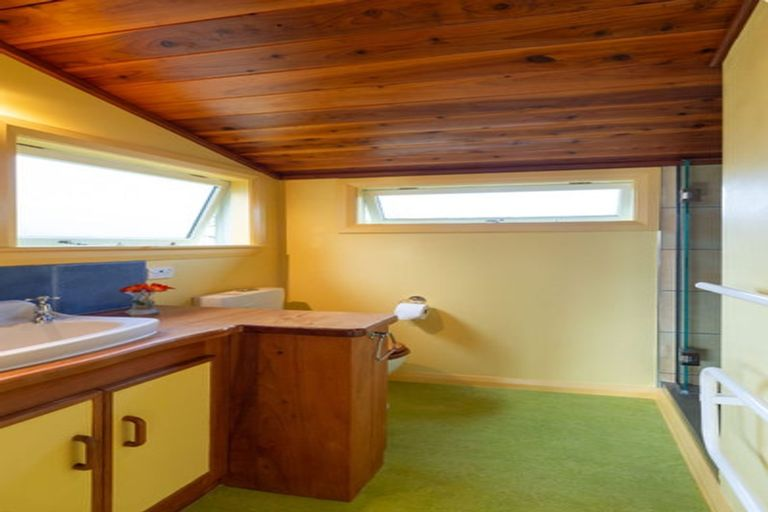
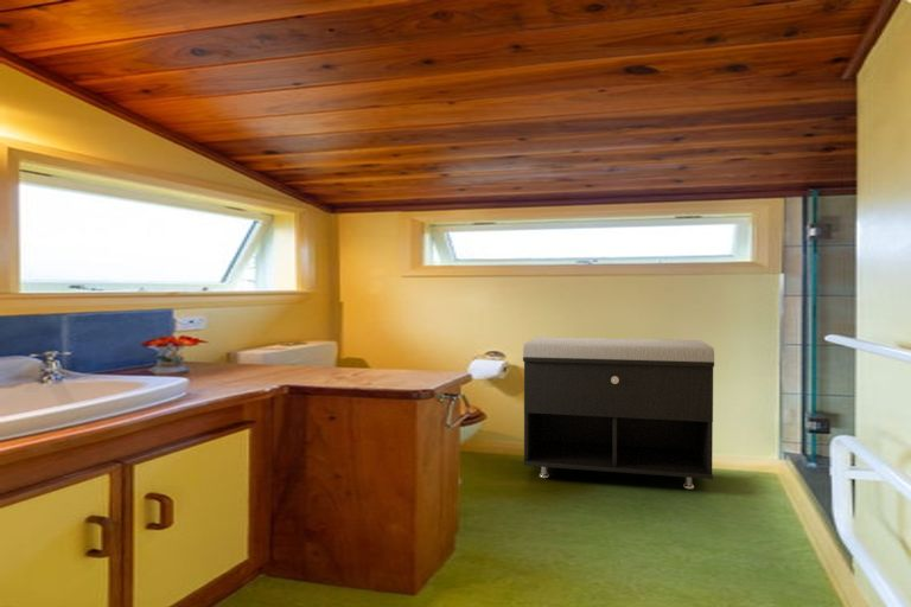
+ storage bench [522,336,715,490]
